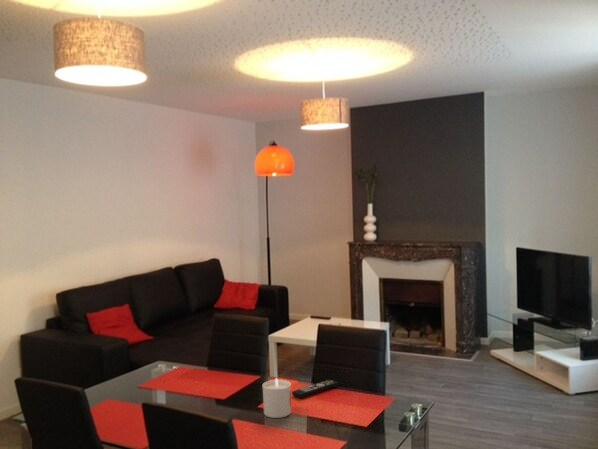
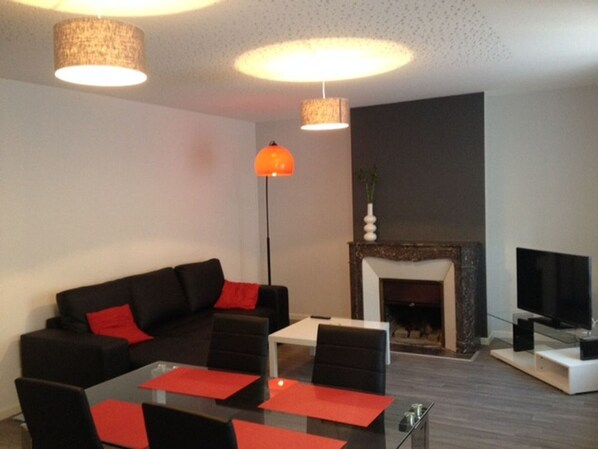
- remote control [291,379,339,399]
- candle [262,377,292,419]
